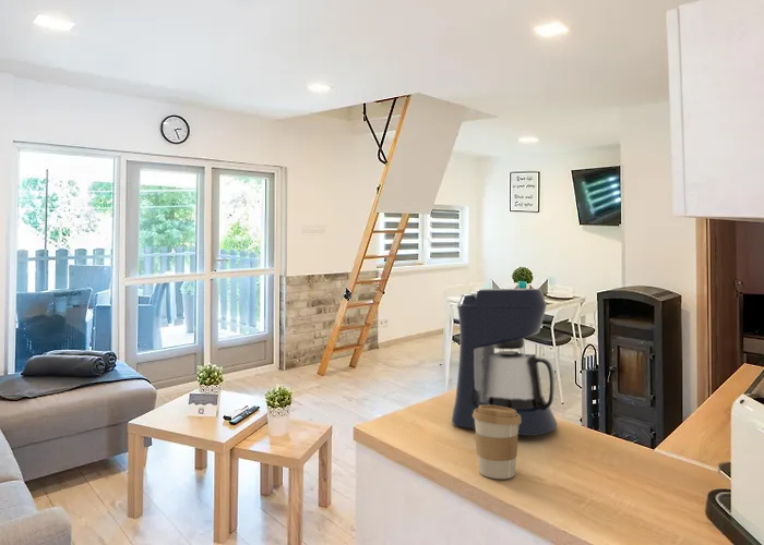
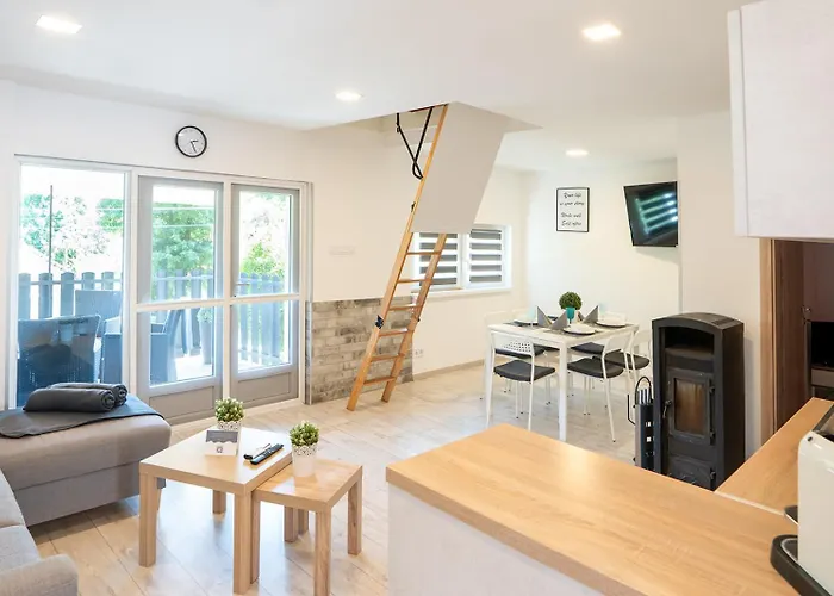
- coffee cup [473,405,521,480]
- coffee maker [451,288,558,437]
